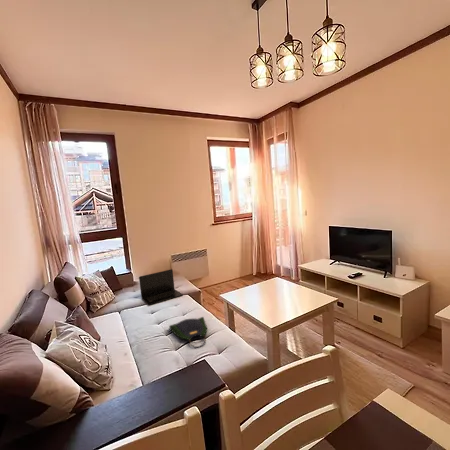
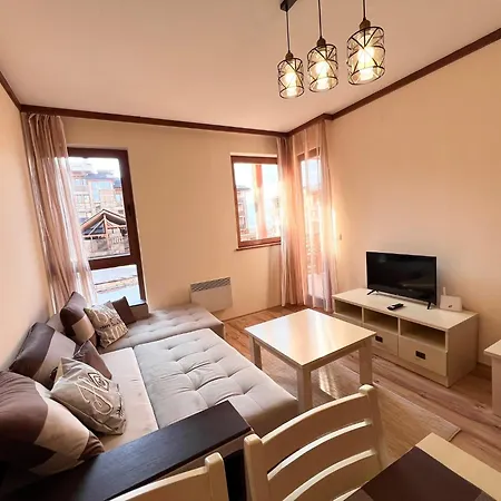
- laptop [138,268,184,306]
- handbag [168,316,209,348]
